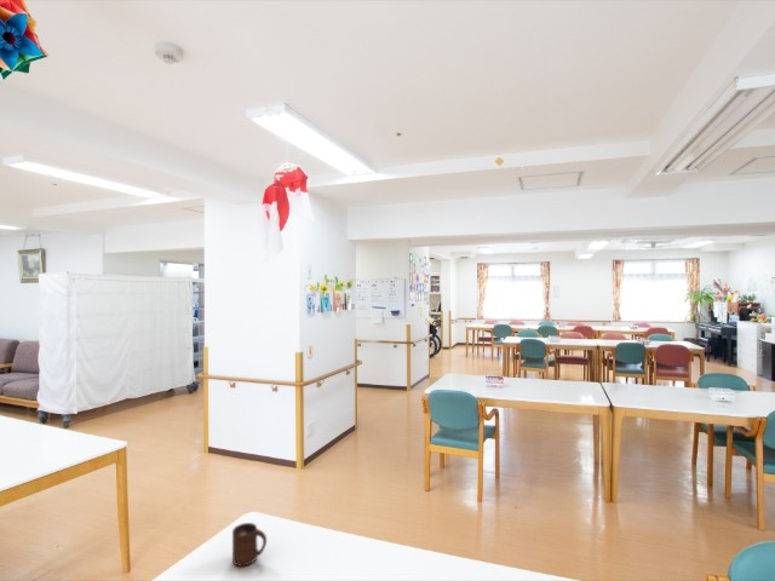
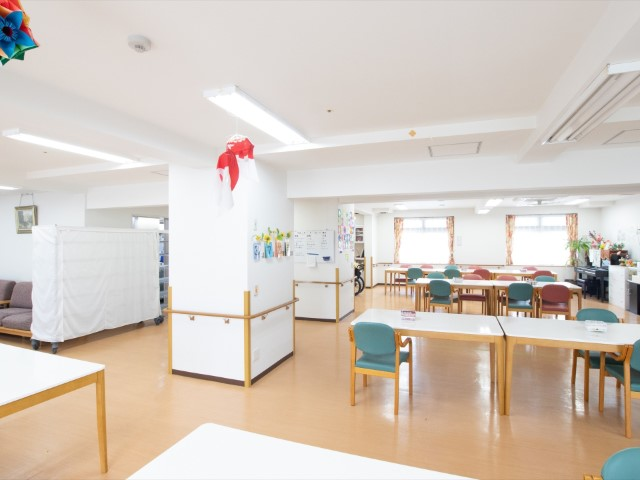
- cup [231,522,268,568]
